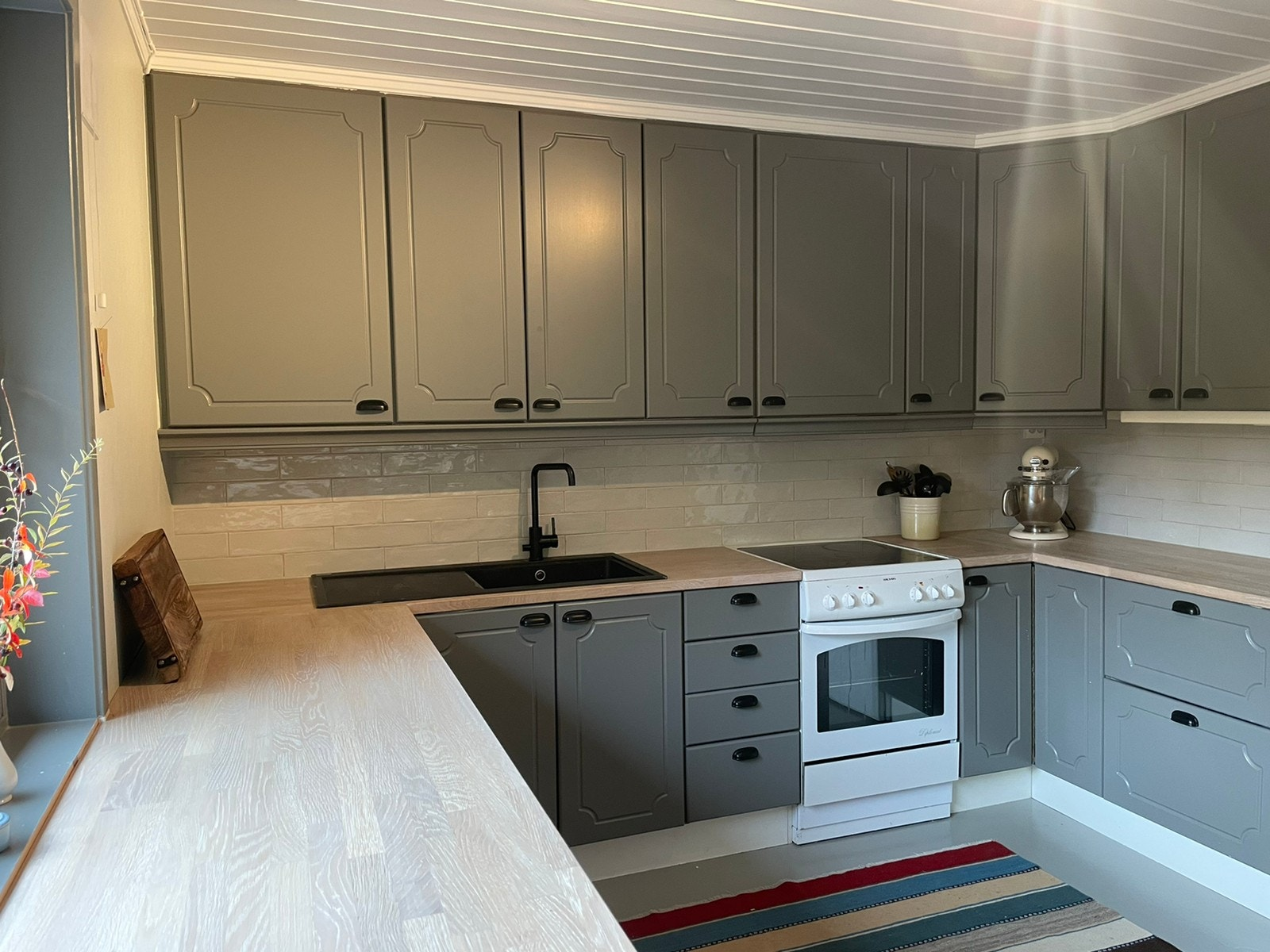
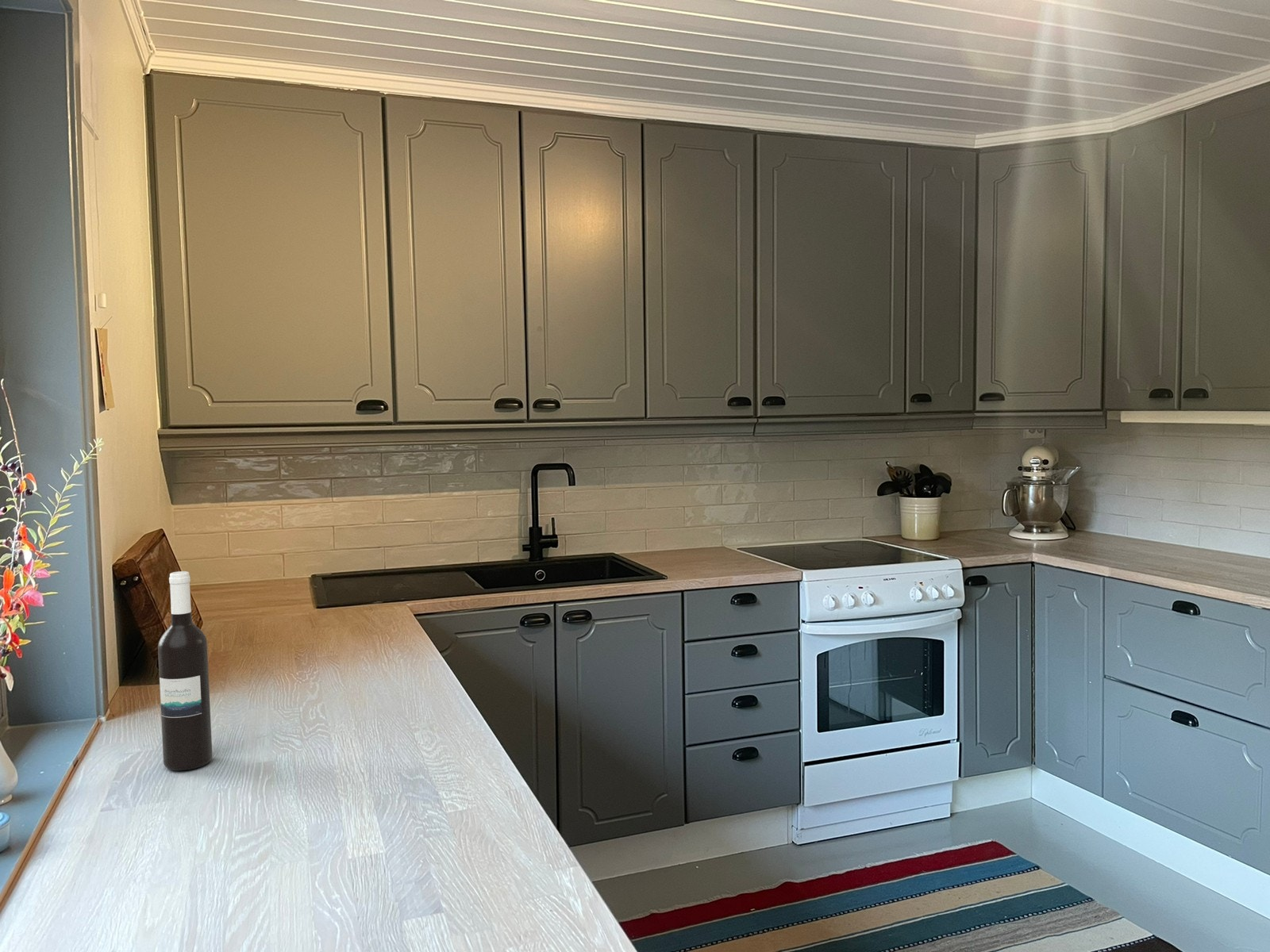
+ wine bottle [157,570,213,771]
